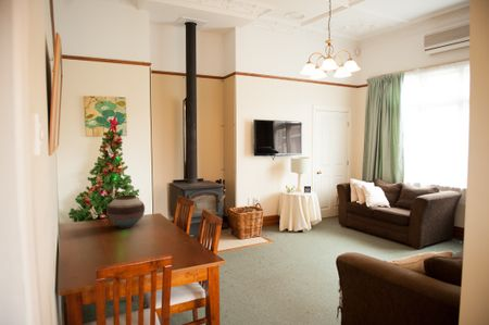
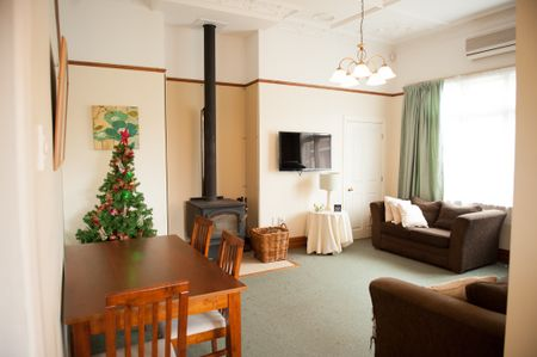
- vase [105,193,146,229]
